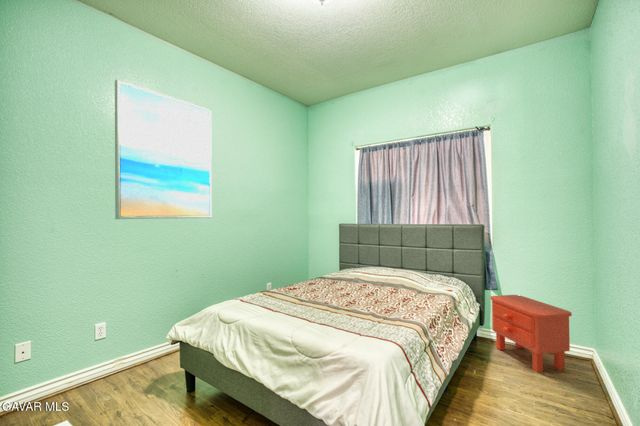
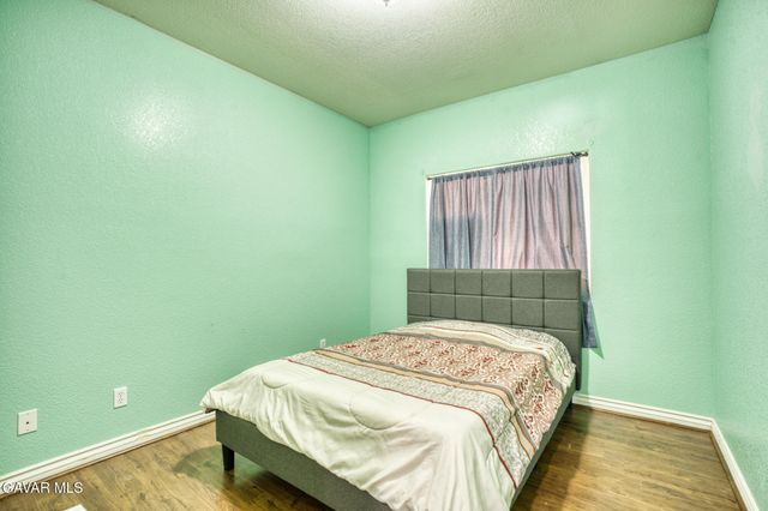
- wall art [114,79,213,220]
- nightstand [489,294,573,373]
